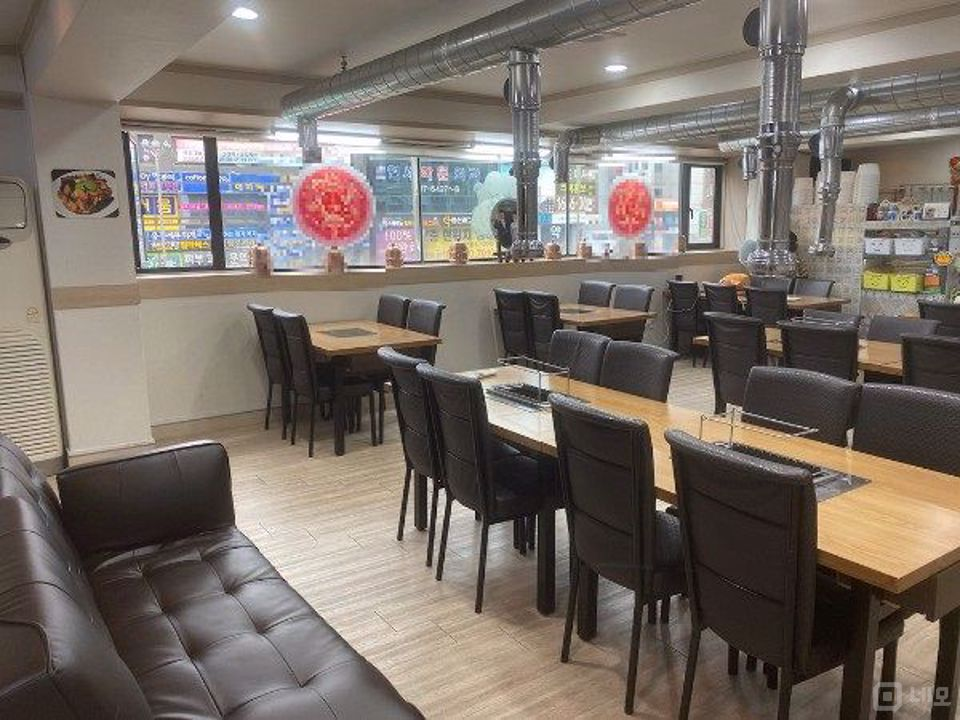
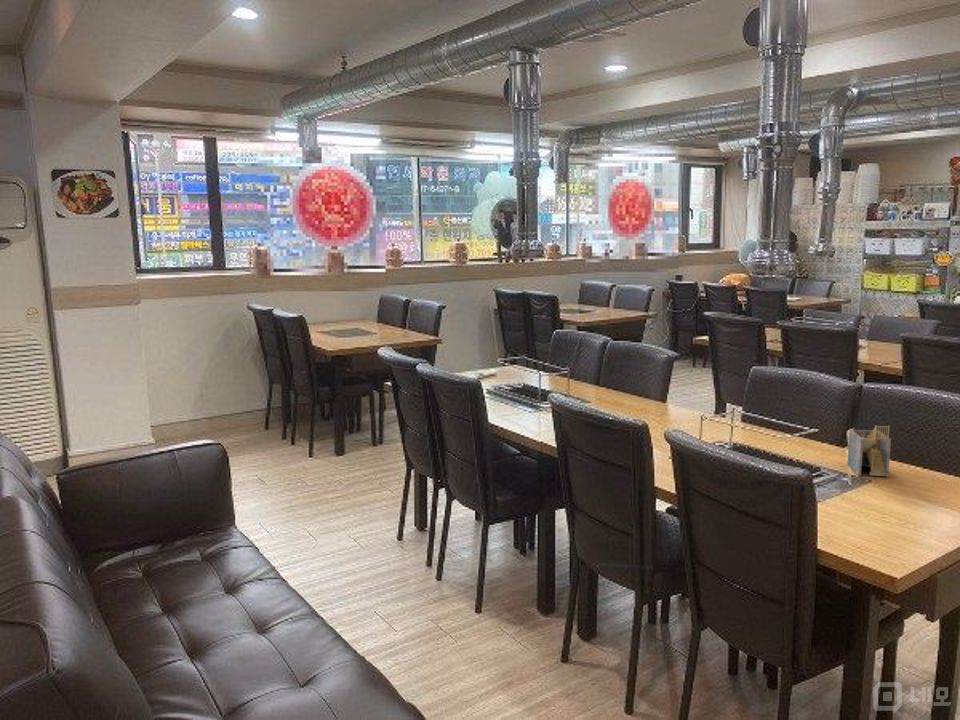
+ napkin holder [846,424,892,478]
